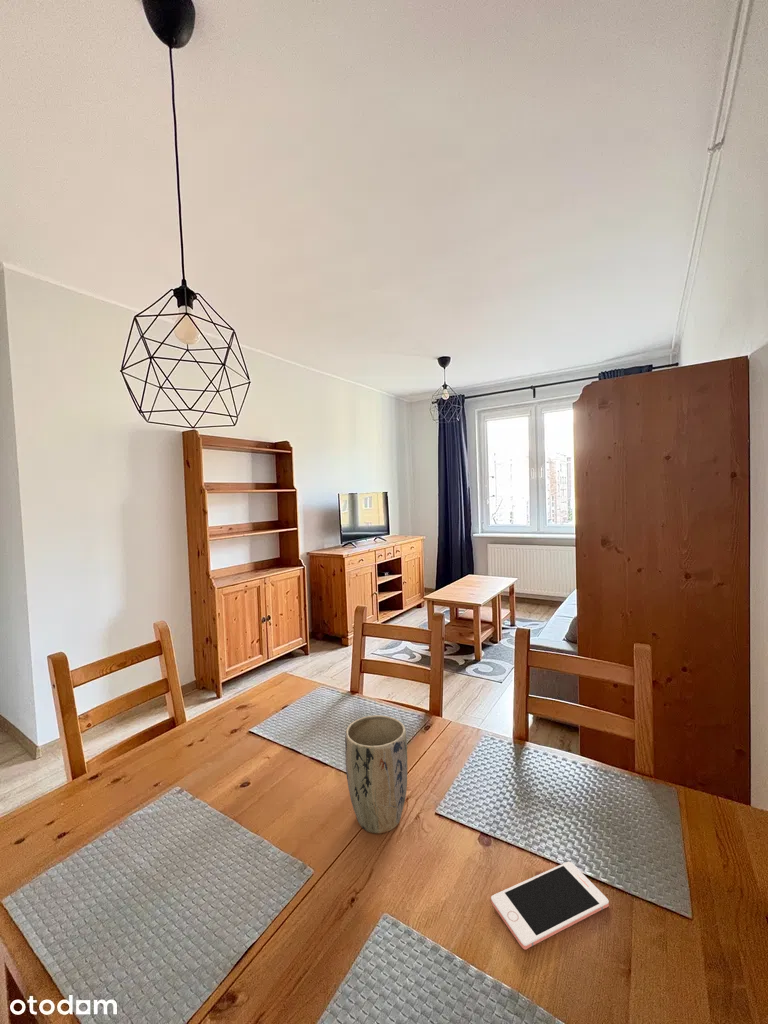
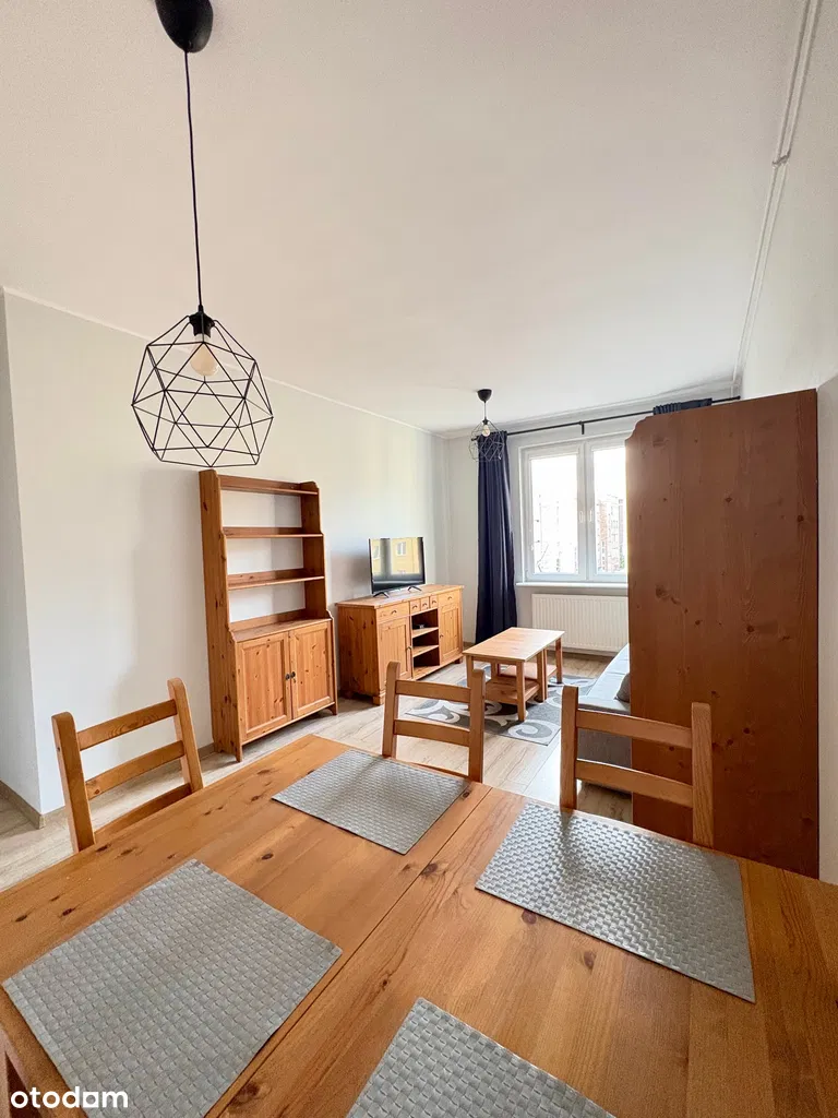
- plant pot [344,714,408,835]
- cell phone [490,861,610,951]
